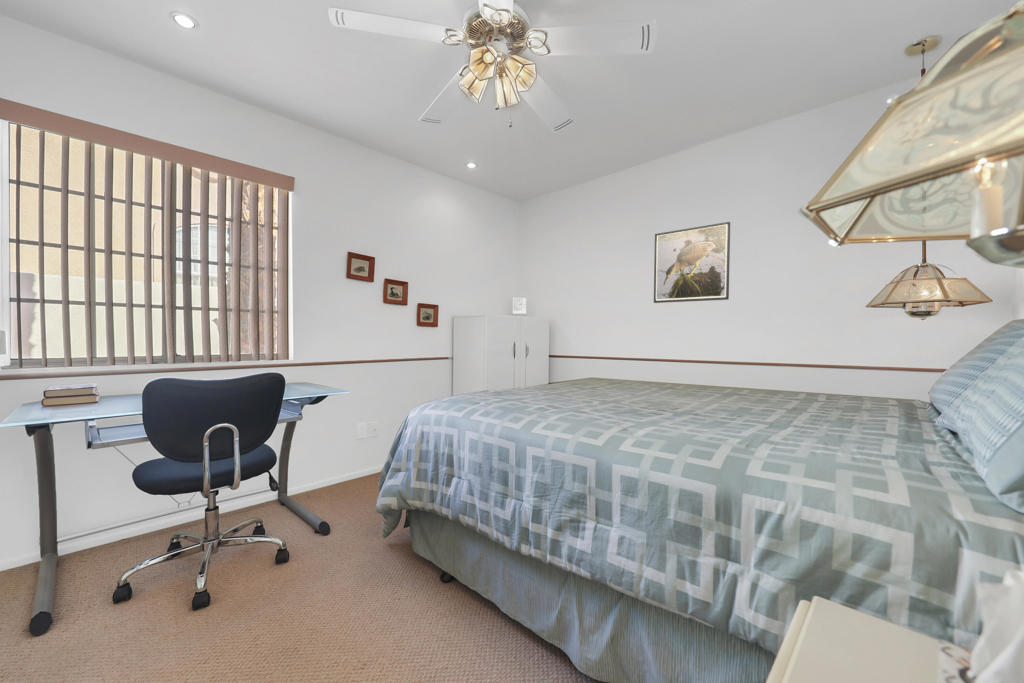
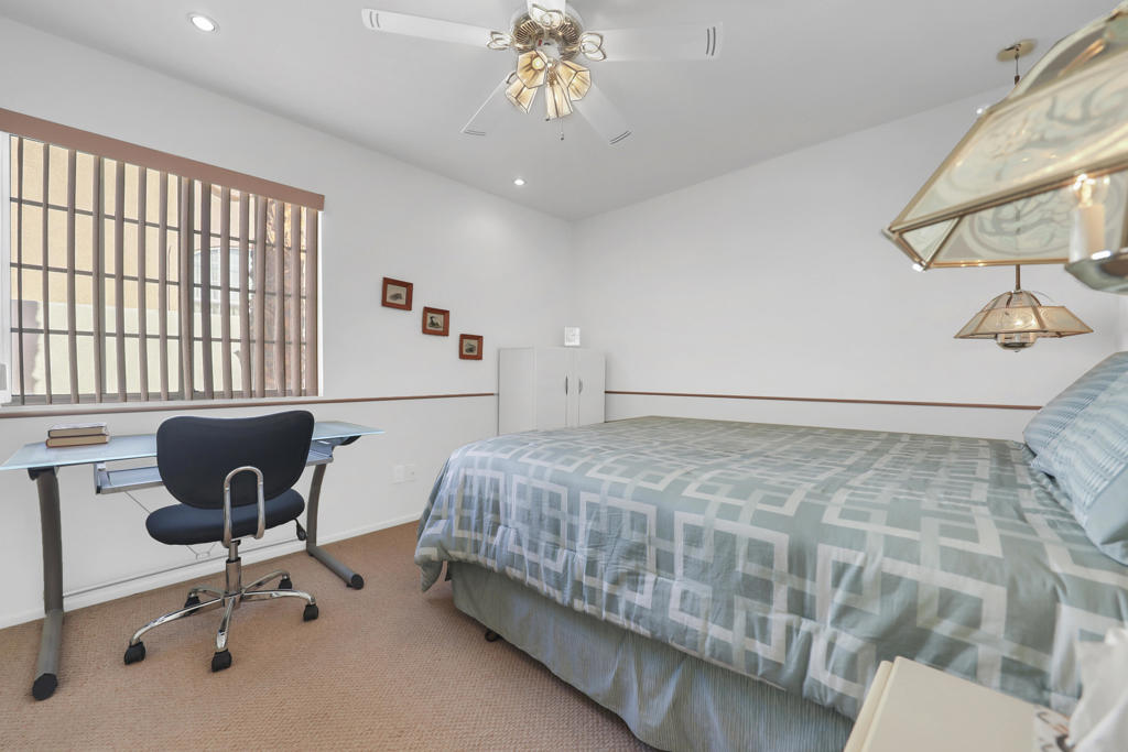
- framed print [653,221,731,304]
